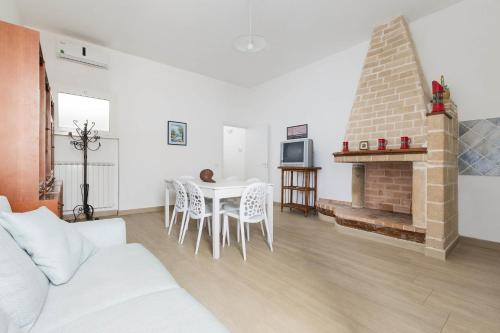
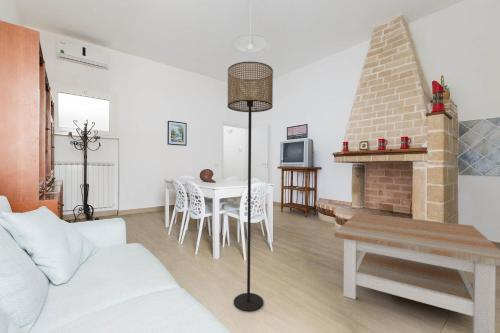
+ floor lamp [226,61,274,312]
+ coffee table [334,212,500,333]
